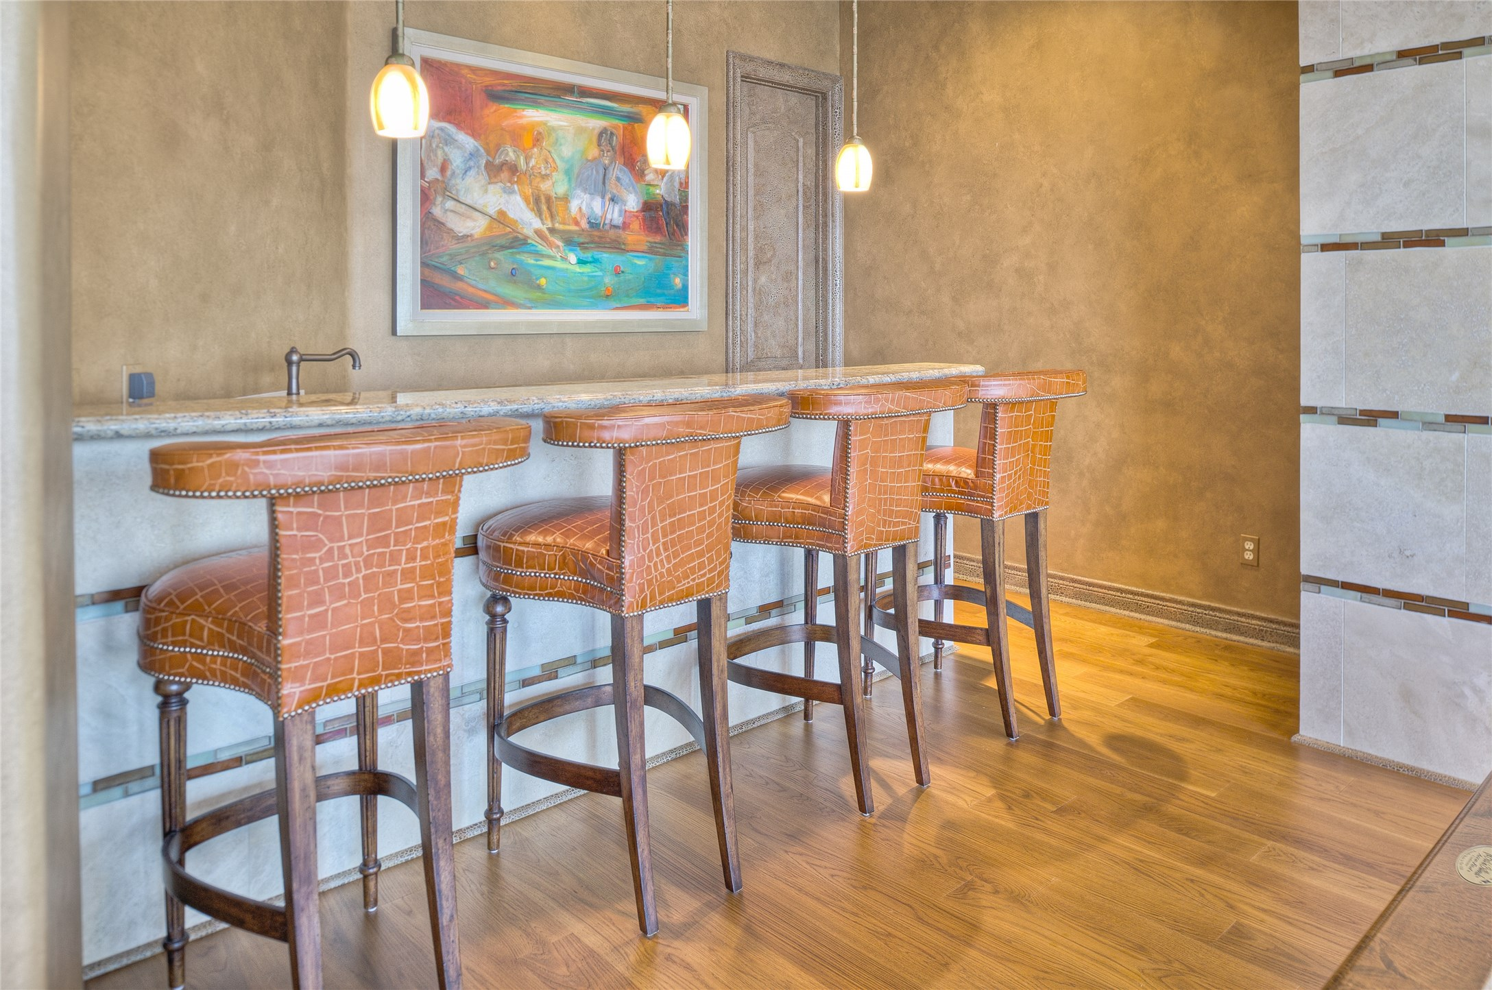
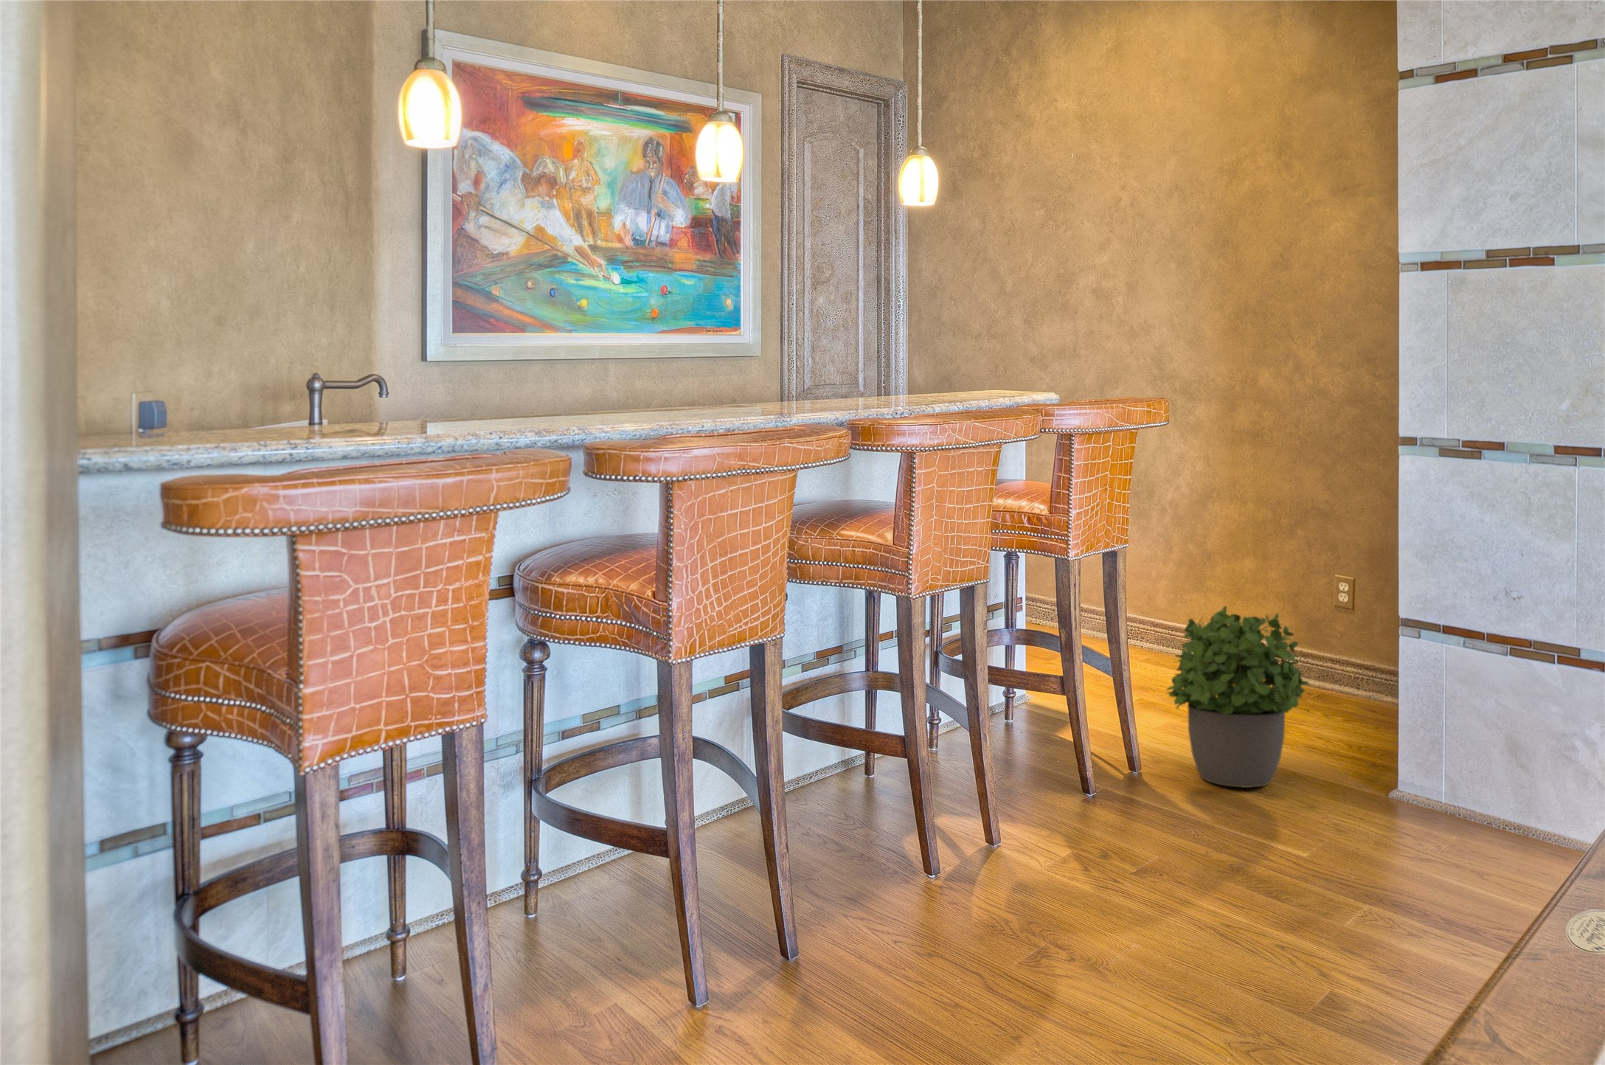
+ potted plant [1165,605,1310,788]
